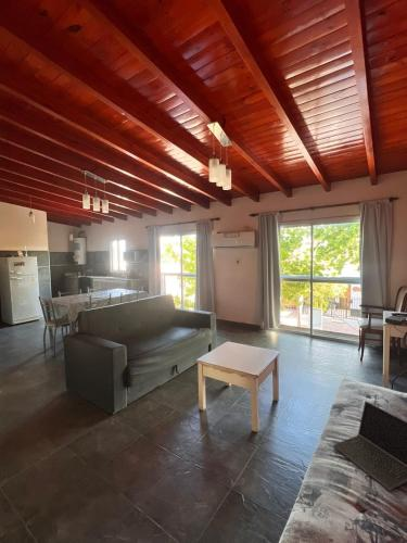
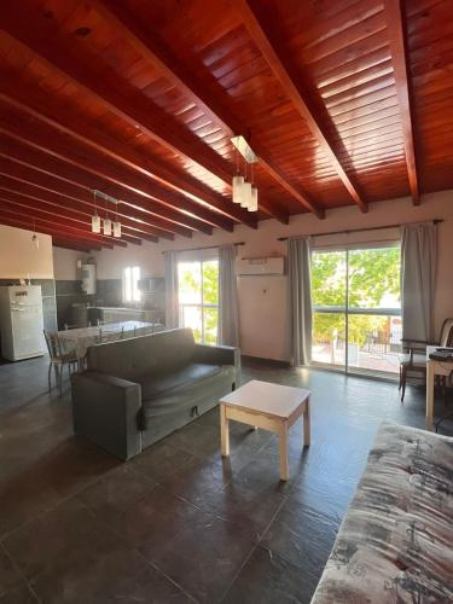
- laptop computer [332,400,407,492]
